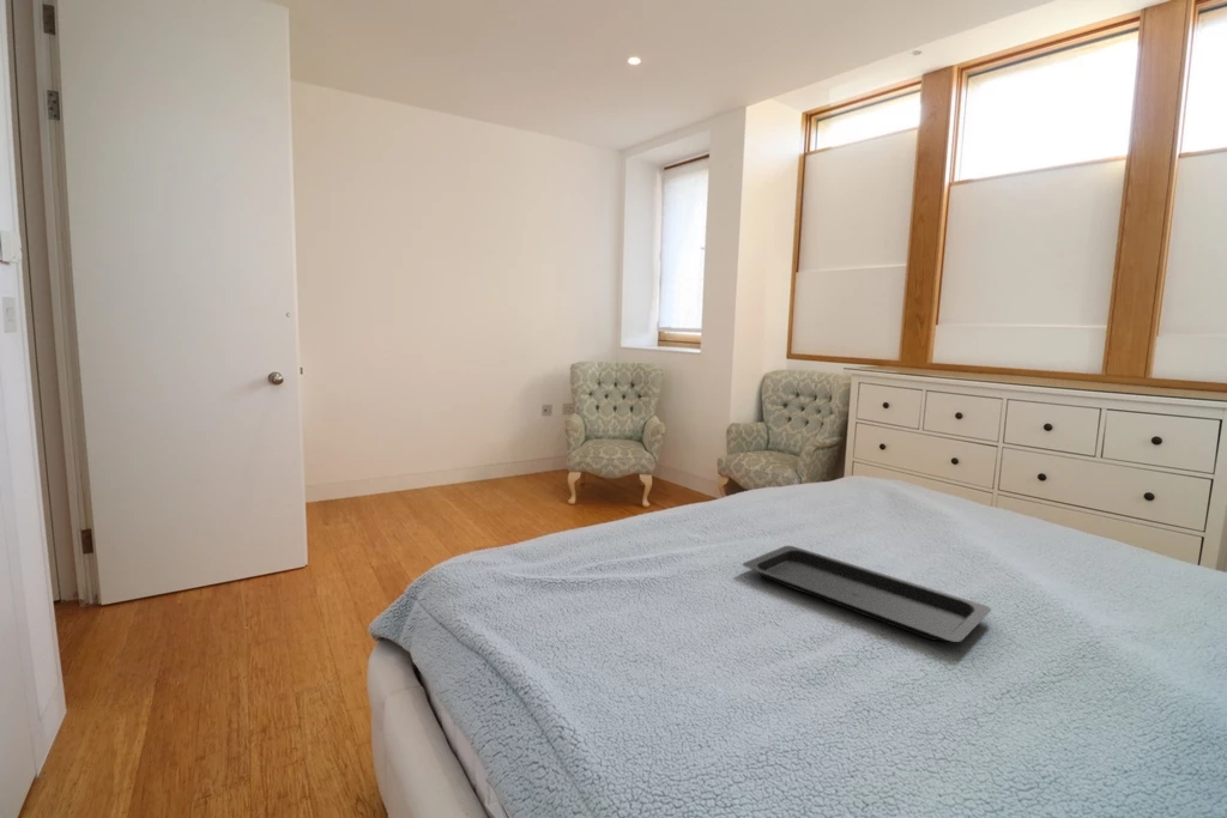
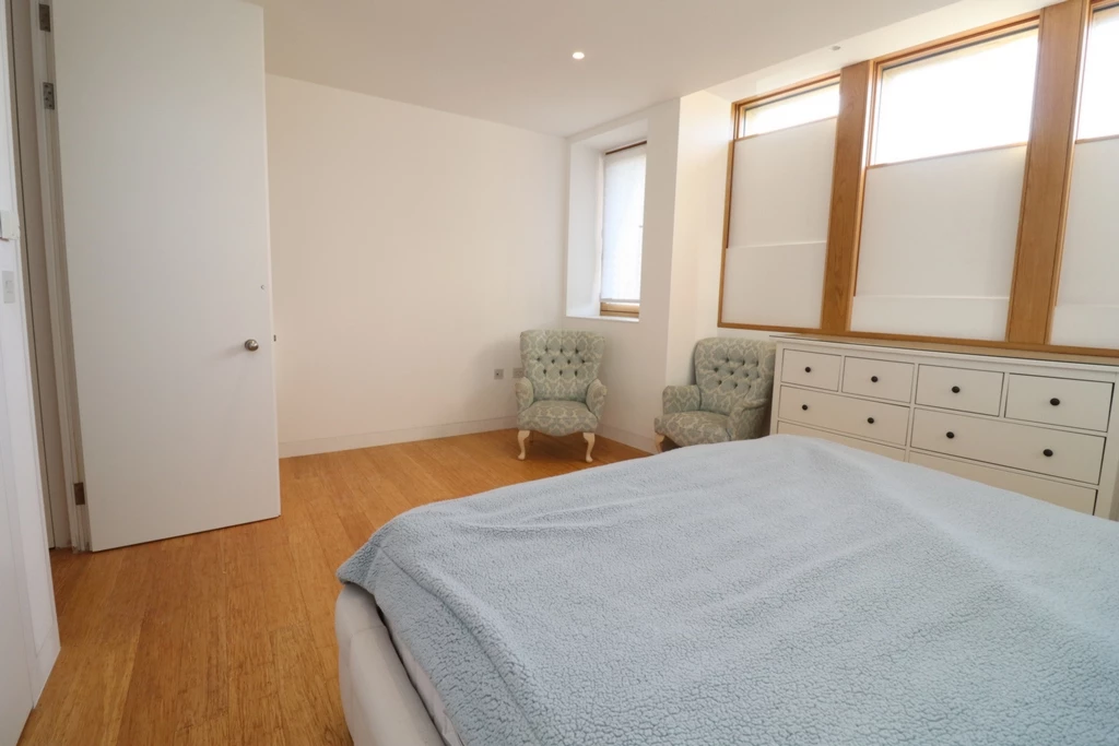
- serving tray [742,545,992,643]
